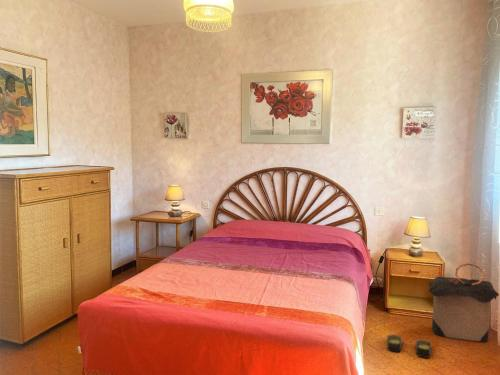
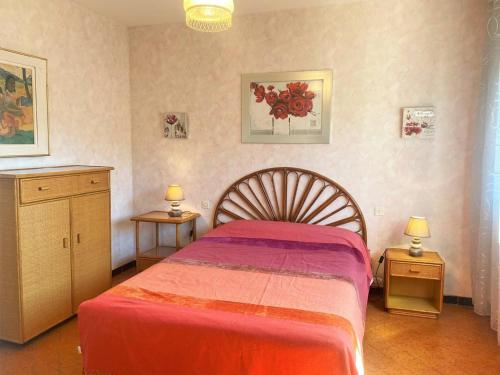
- slippers [386,334,432,359]
- laundry hamper [427,262,500,343]
